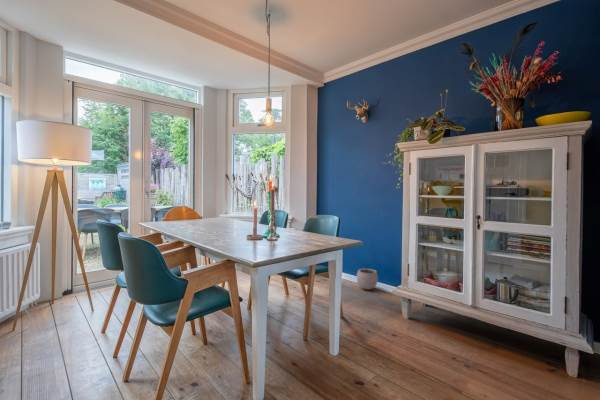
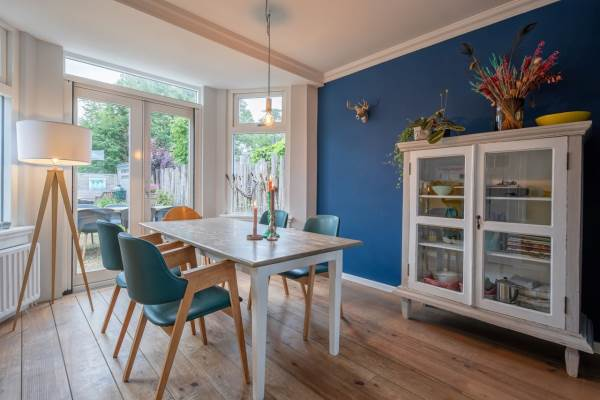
- plant pot [356,262,379,291]
